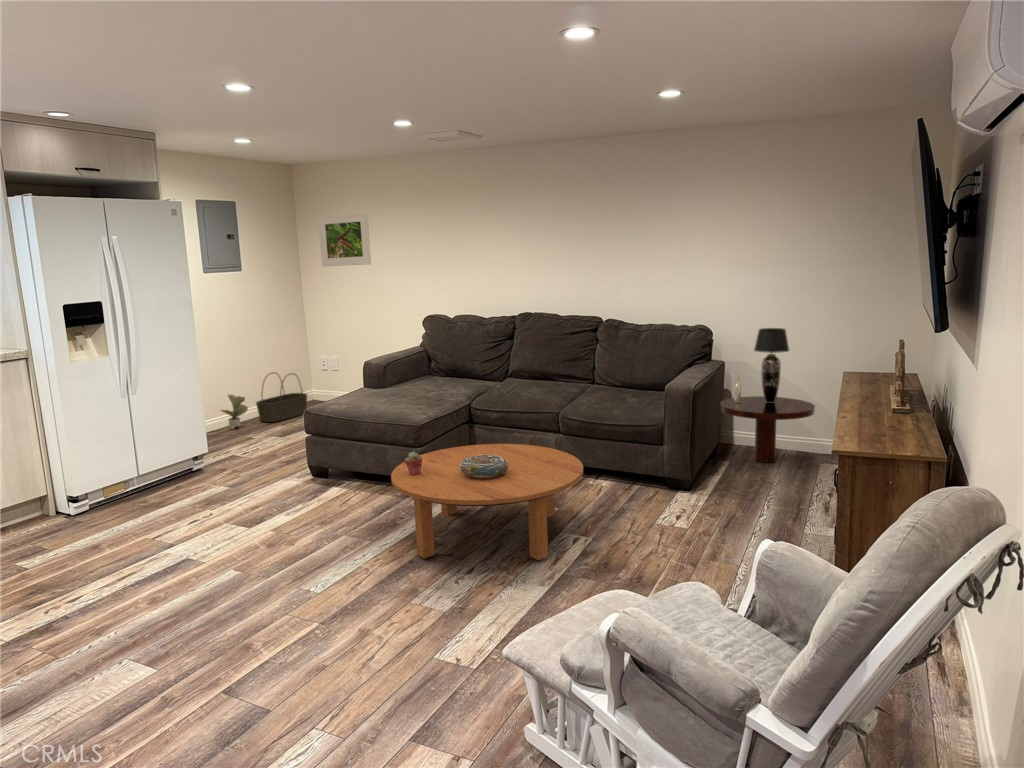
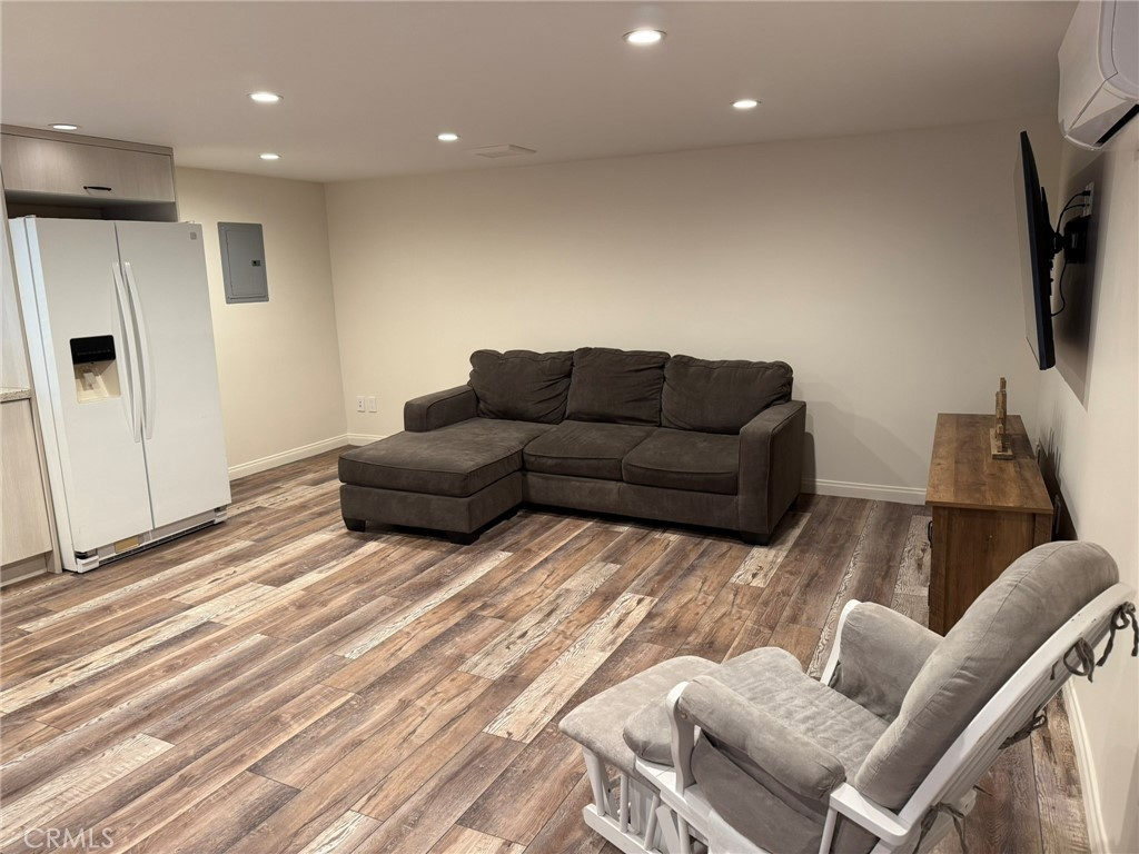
- coffee table [719,375,816,464]
- potted succulent [404,451,422,475]
- table lamp [753,327,791,403]
- decorative bowl [460,454,508,478]
- potted plant [219,394,249,430]
- basket [255,371,308,423]
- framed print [317,212,372,267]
- coffee table [390,443,584,561]
